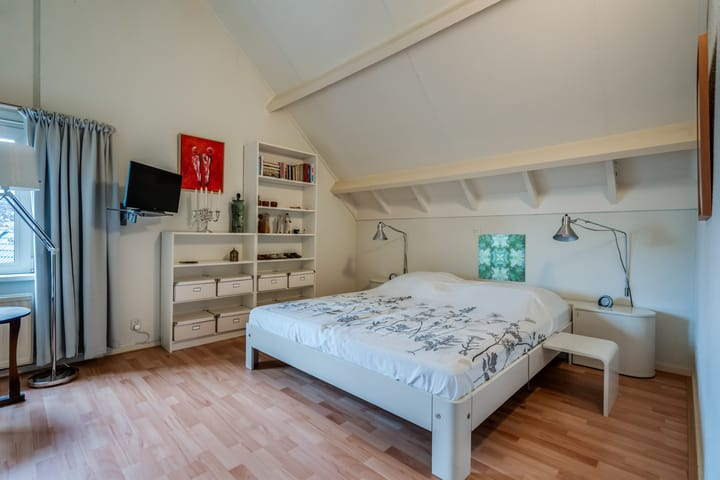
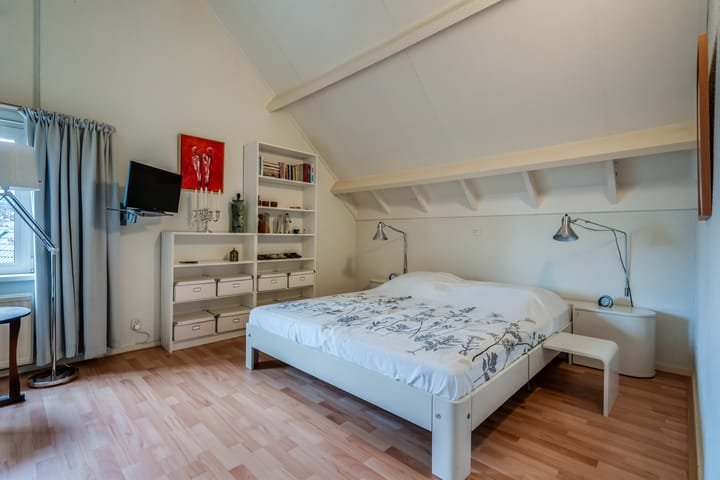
- wall art [478,233,527,283]
